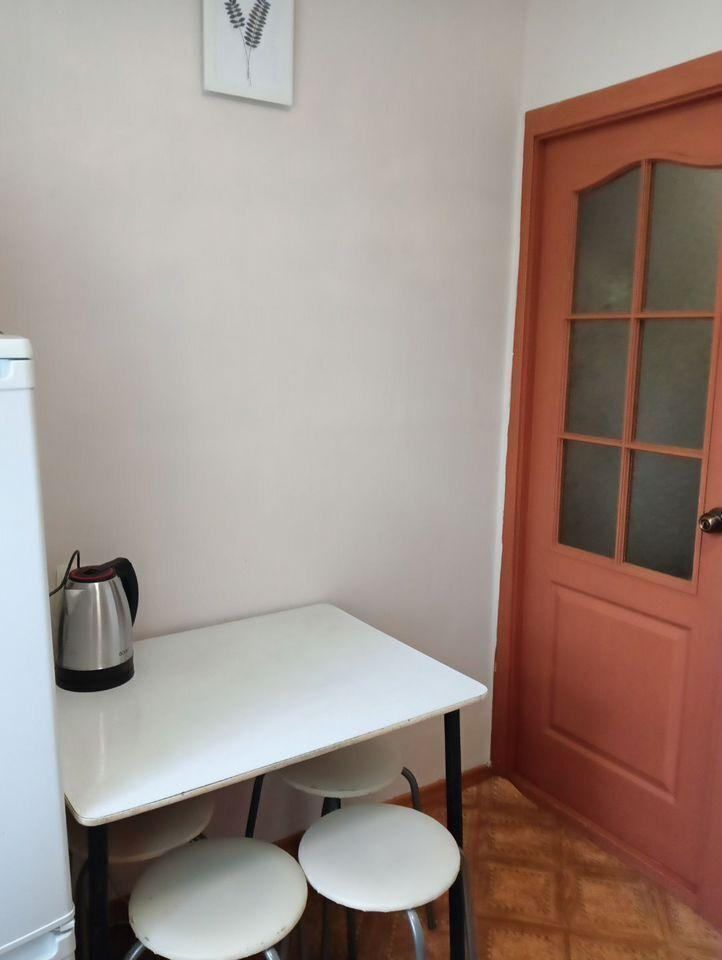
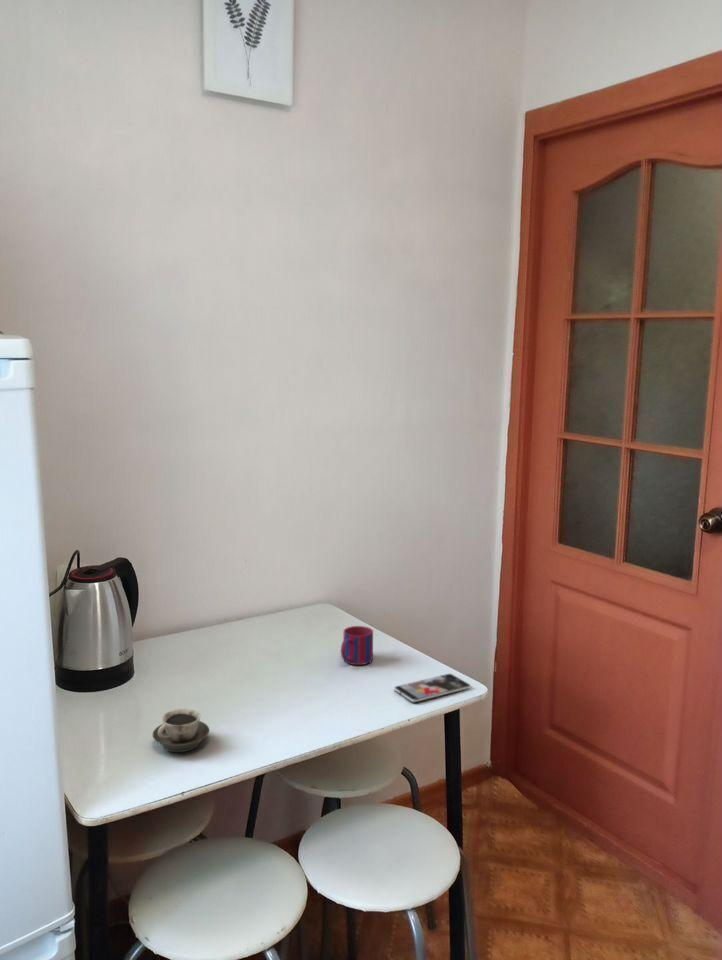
+ mug [340,625,374,666]
+ cup [152,708,210,753]
+ smartphone [393,673,472,703]
